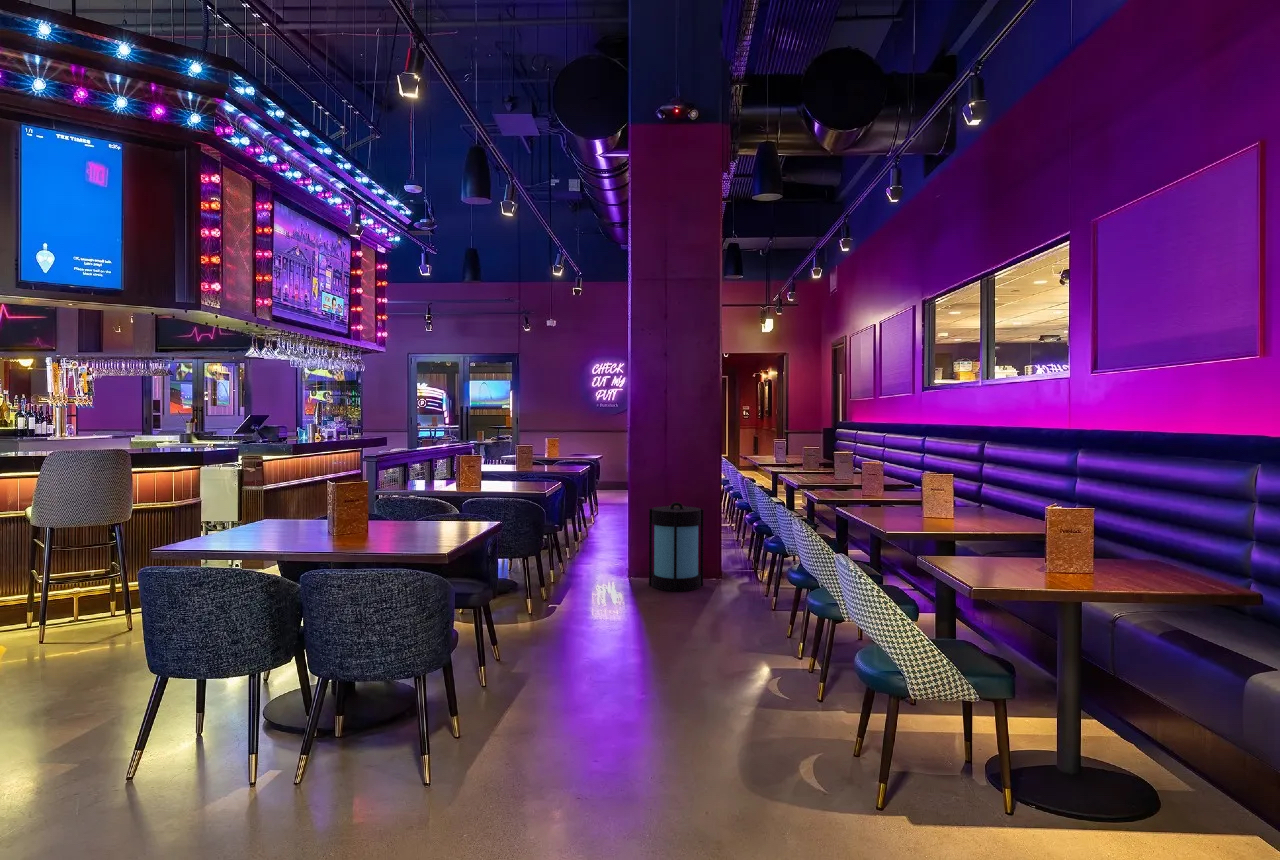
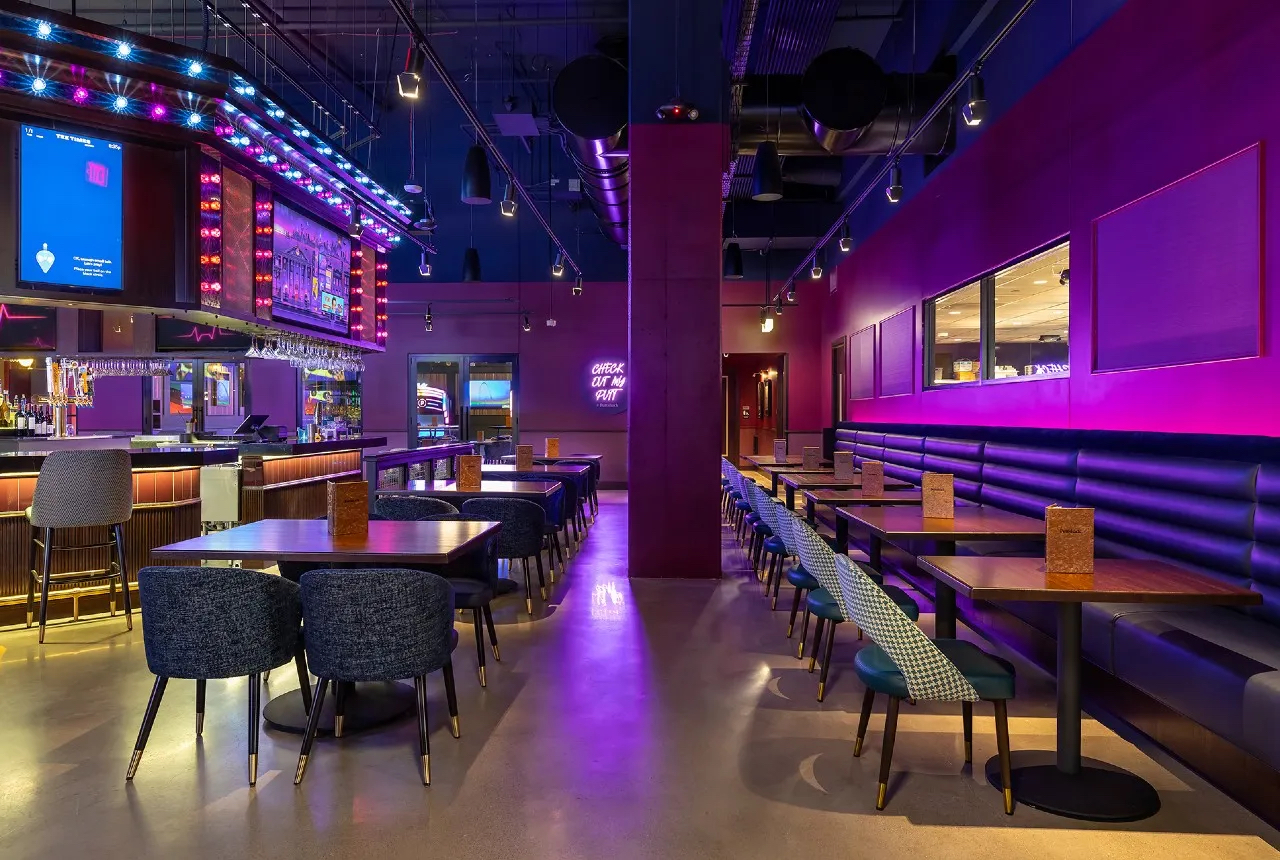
- lantern [648,501,705,593]
